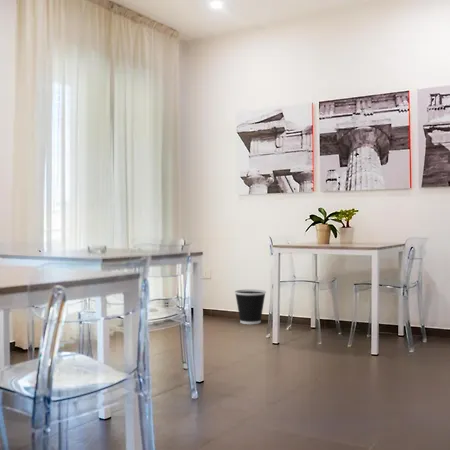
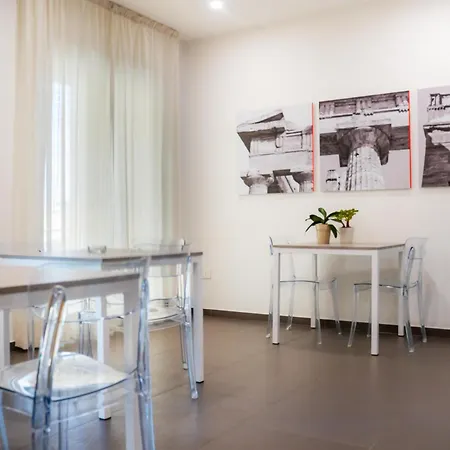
- wastebasket [234,288,267,325]
